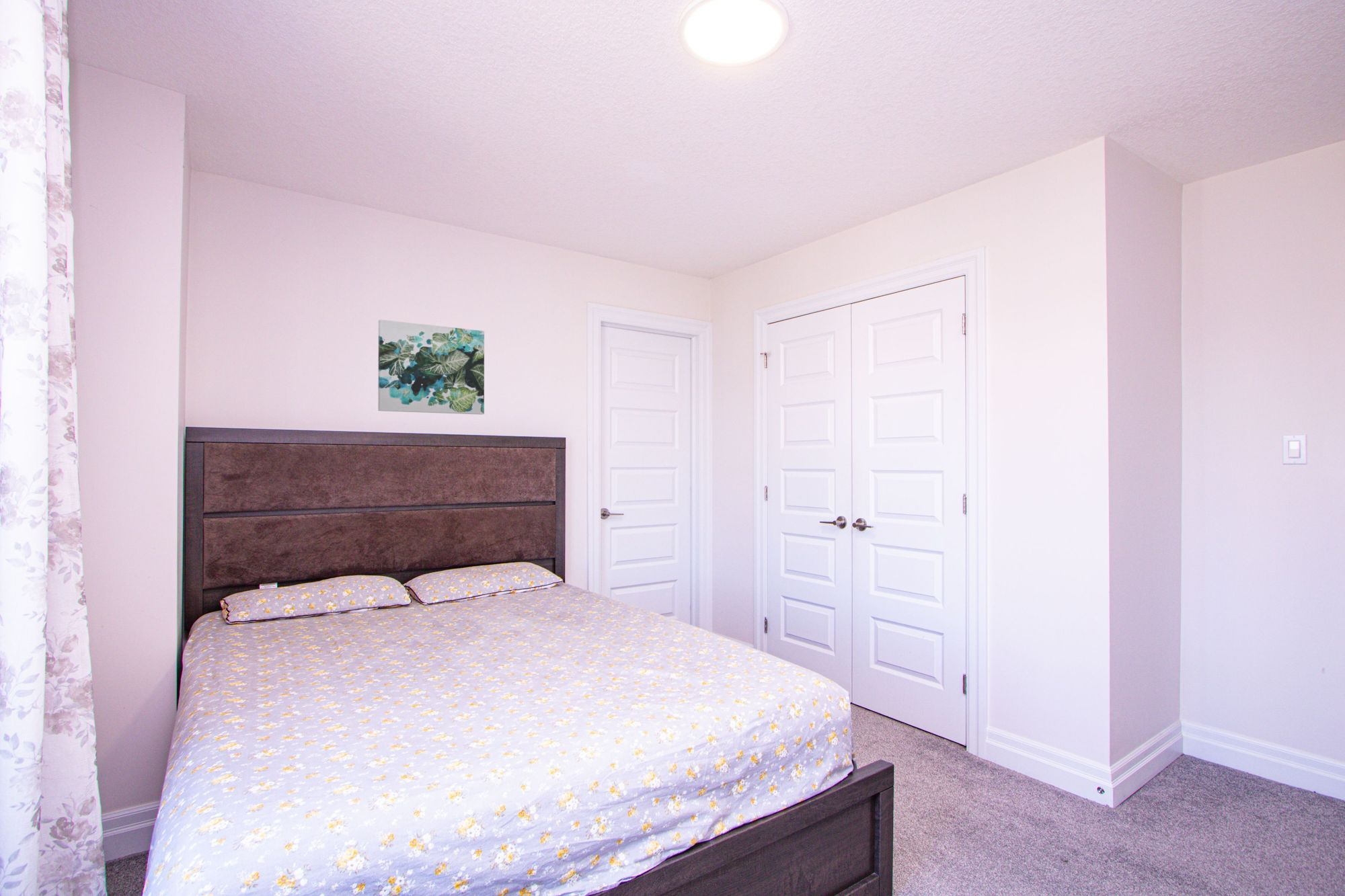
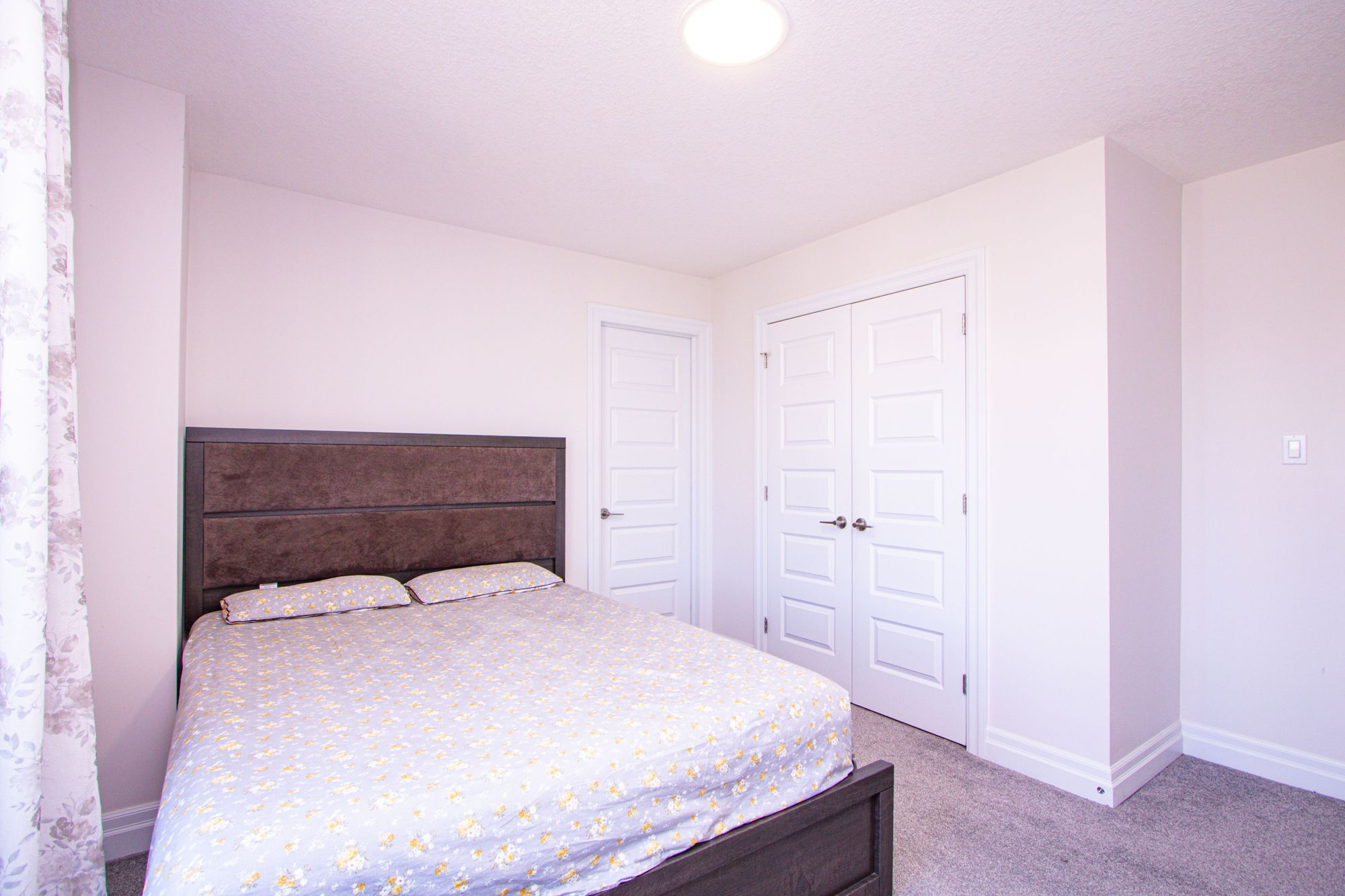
- wall art [377,319,485,415]
